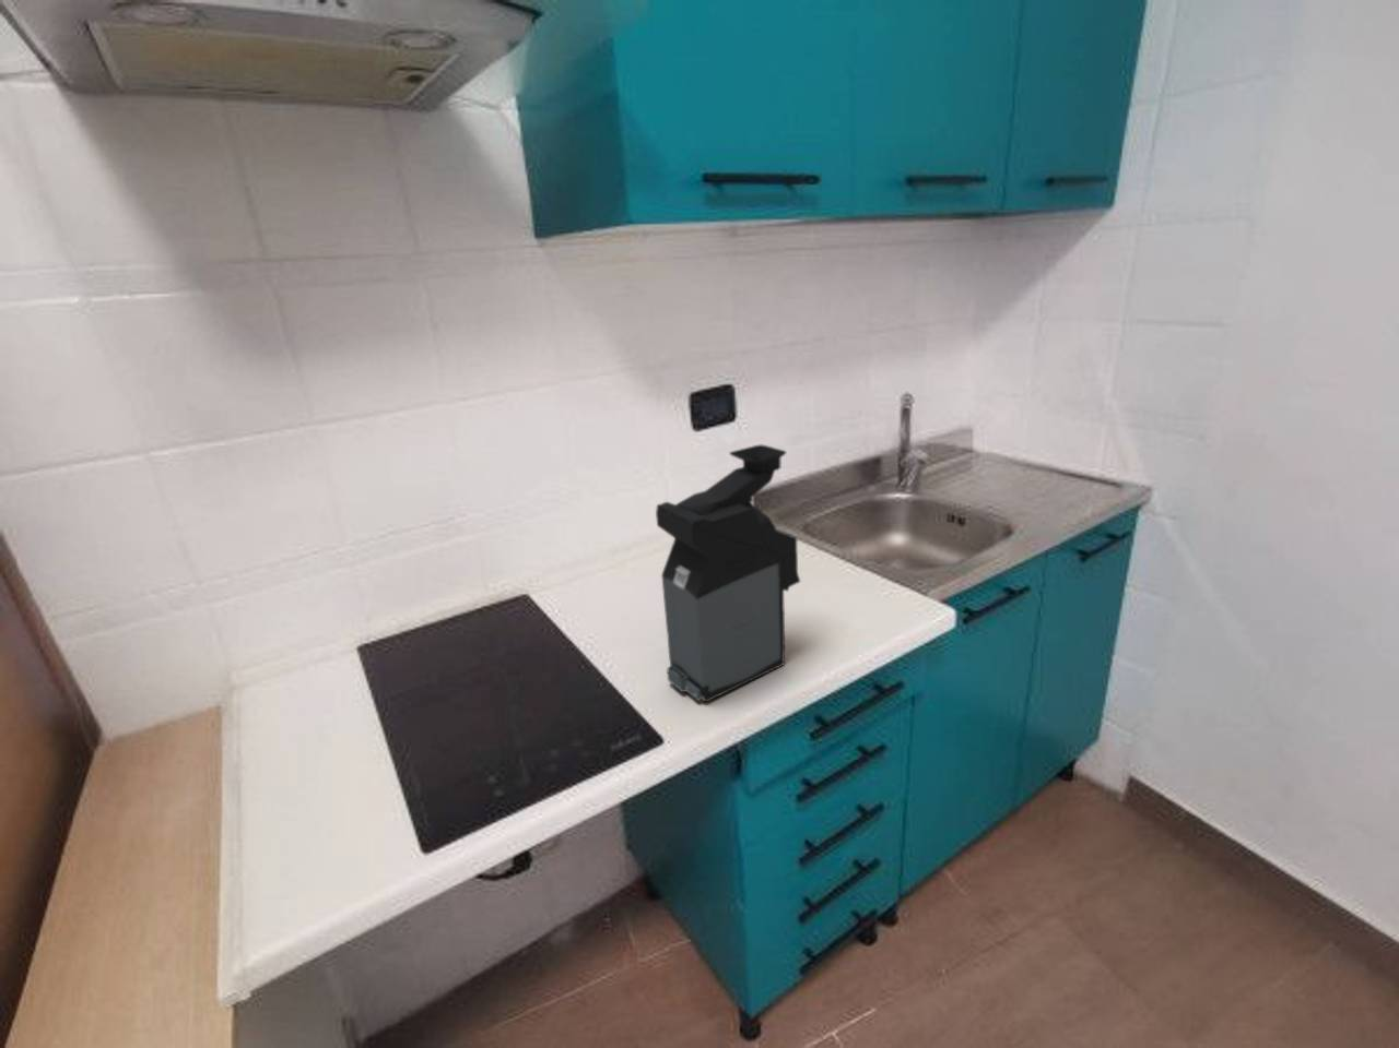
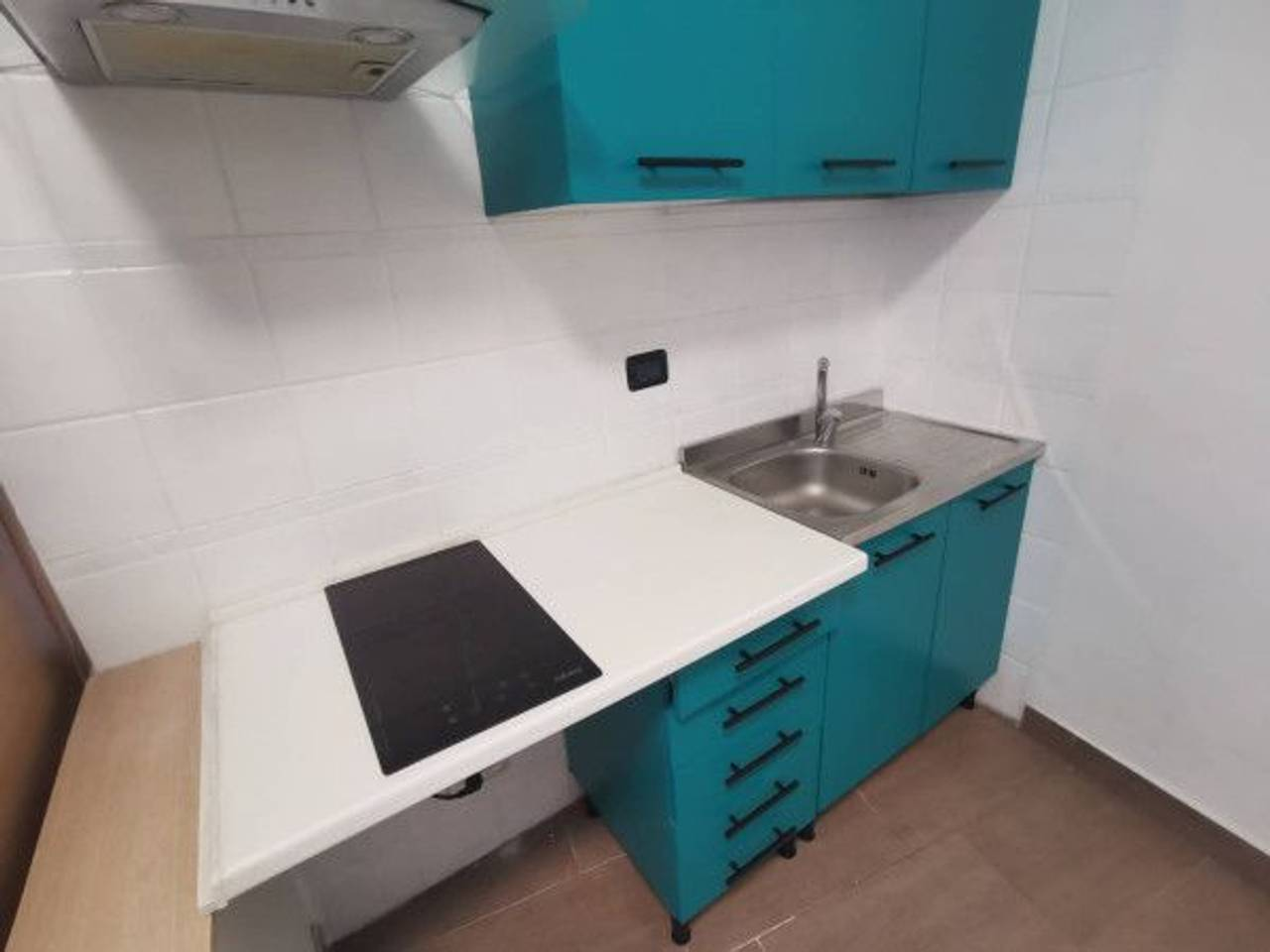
- coffee maker [654,444,801,705]
